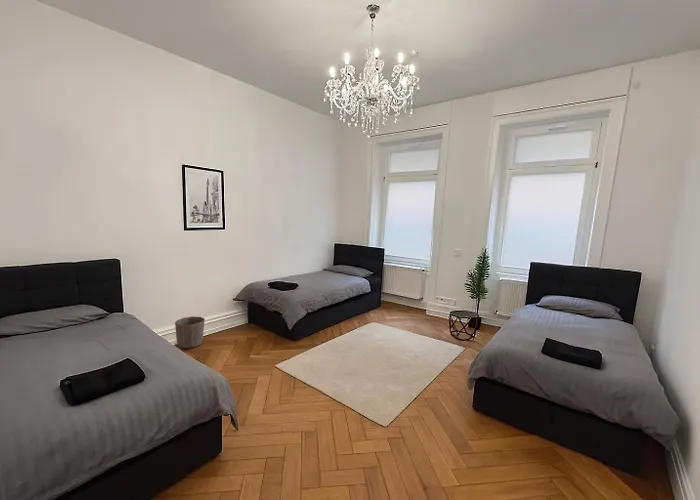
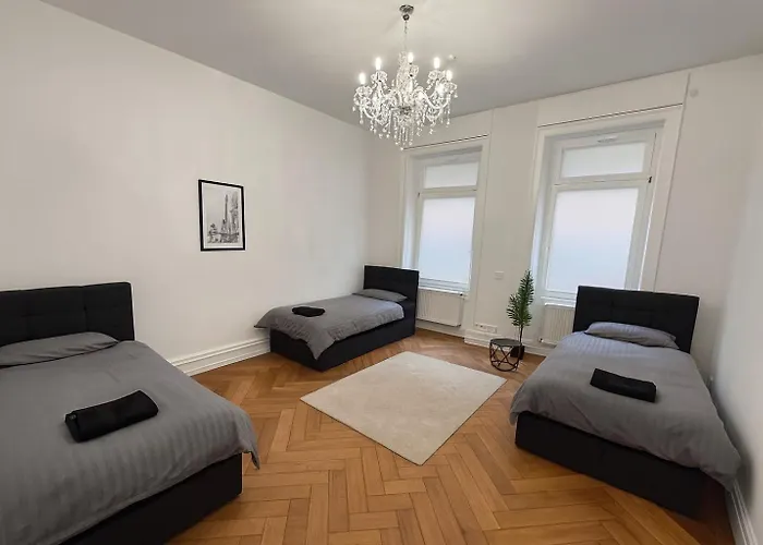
- waste basket [174,316,206,349]
